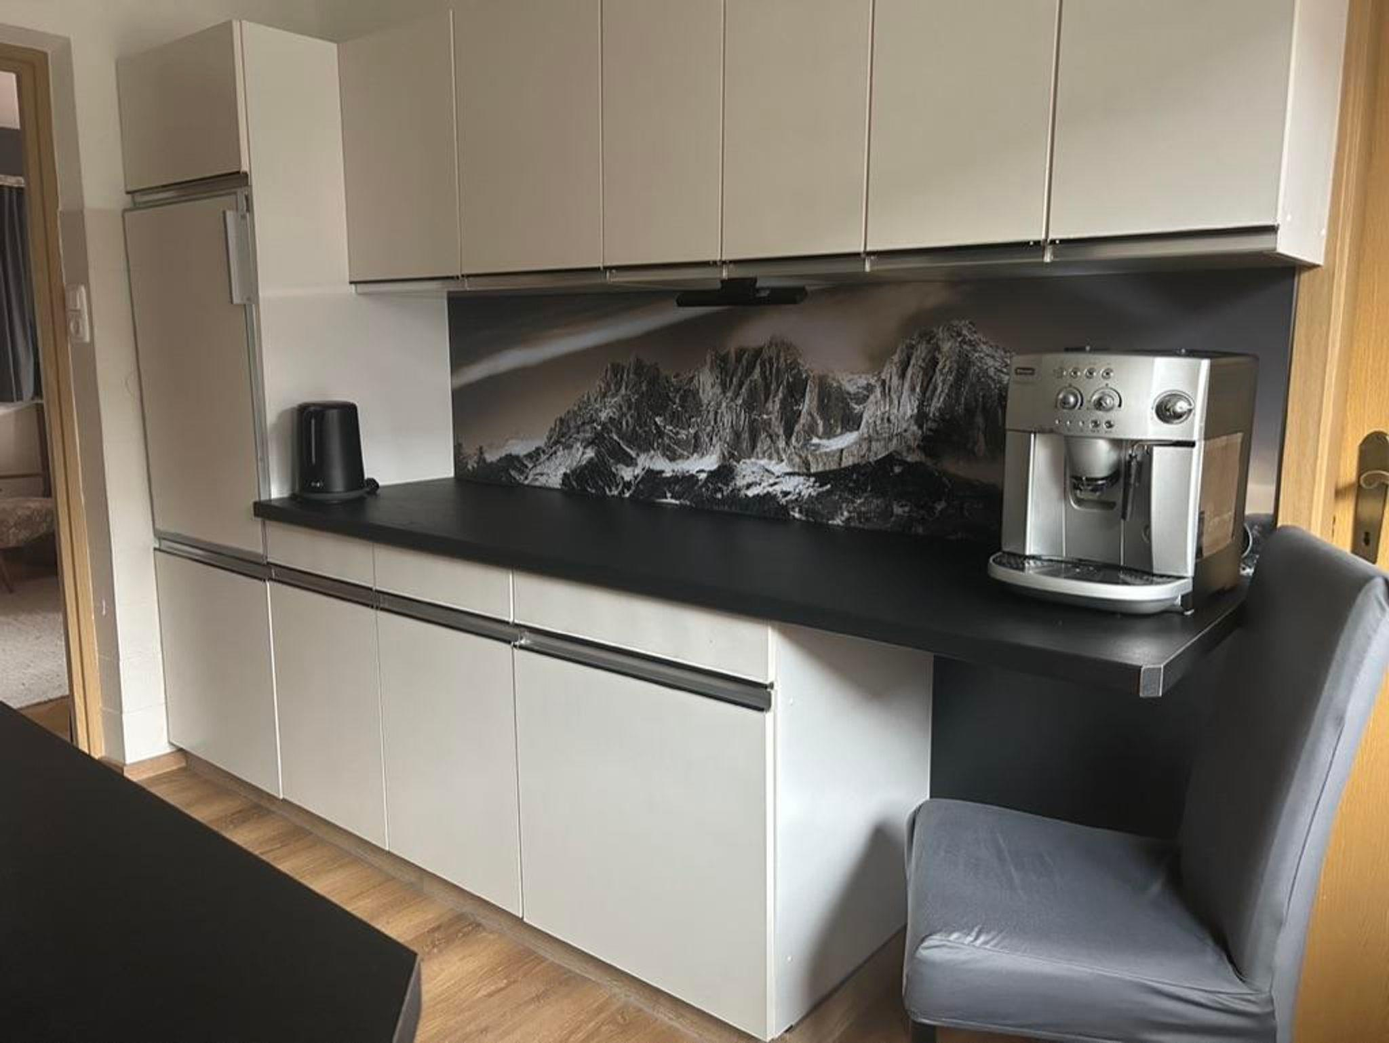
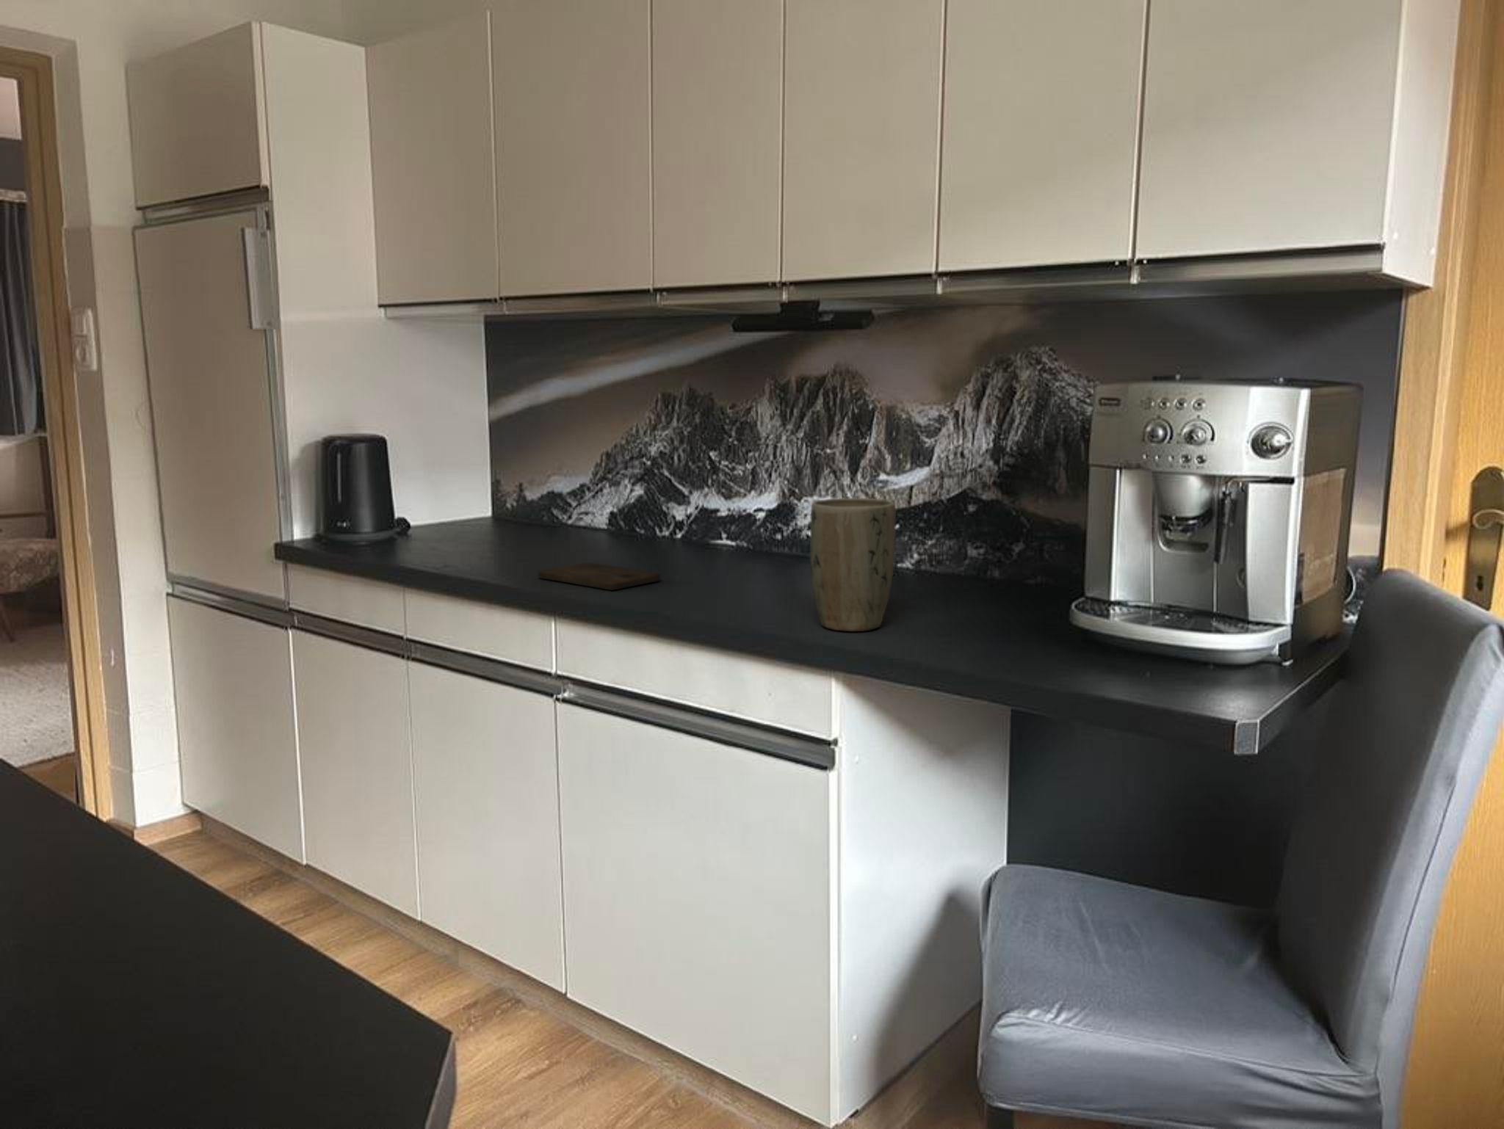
+ cutting board [537,562,661,591]
+ plant pot [809,497,897,632]
